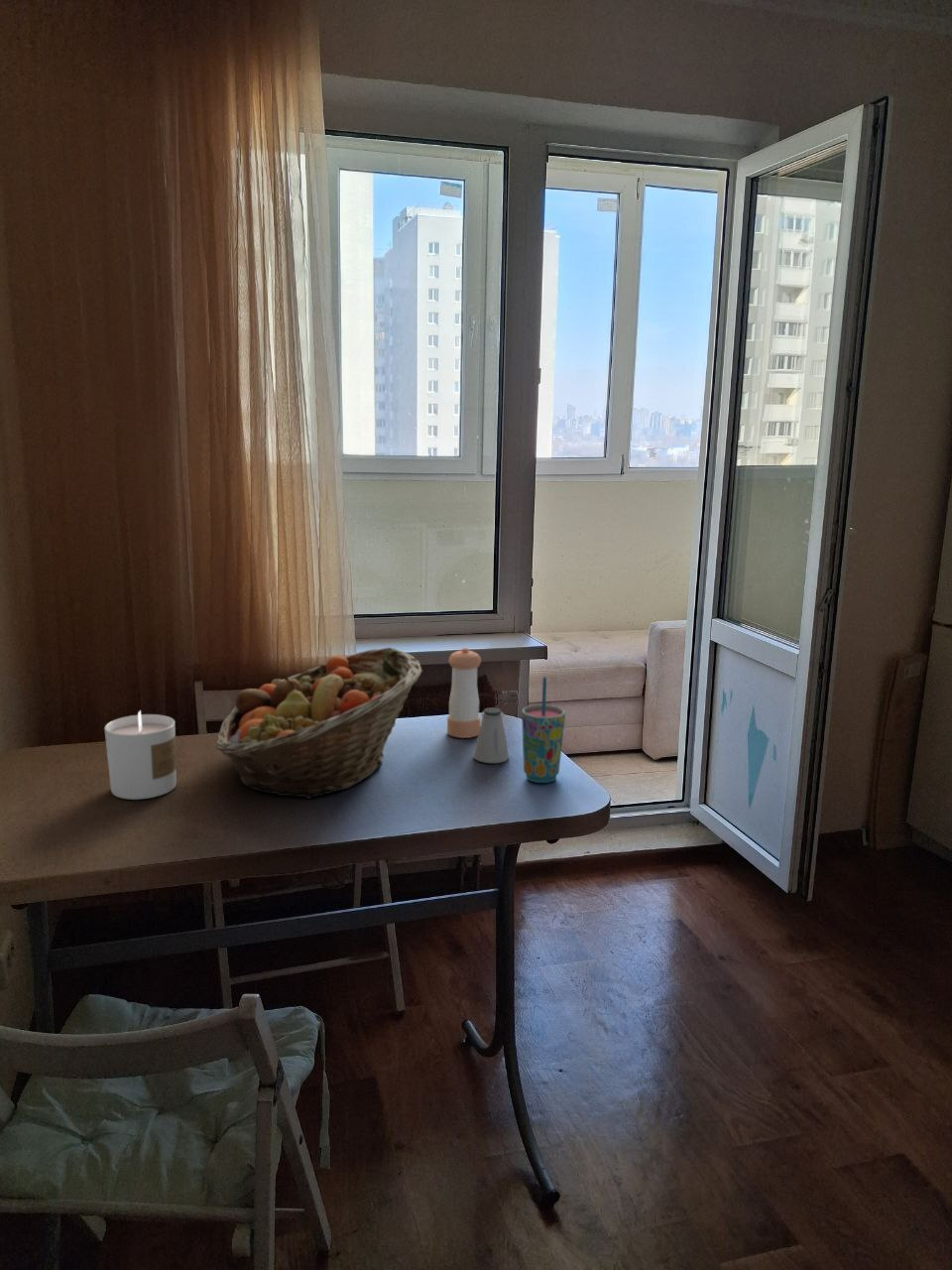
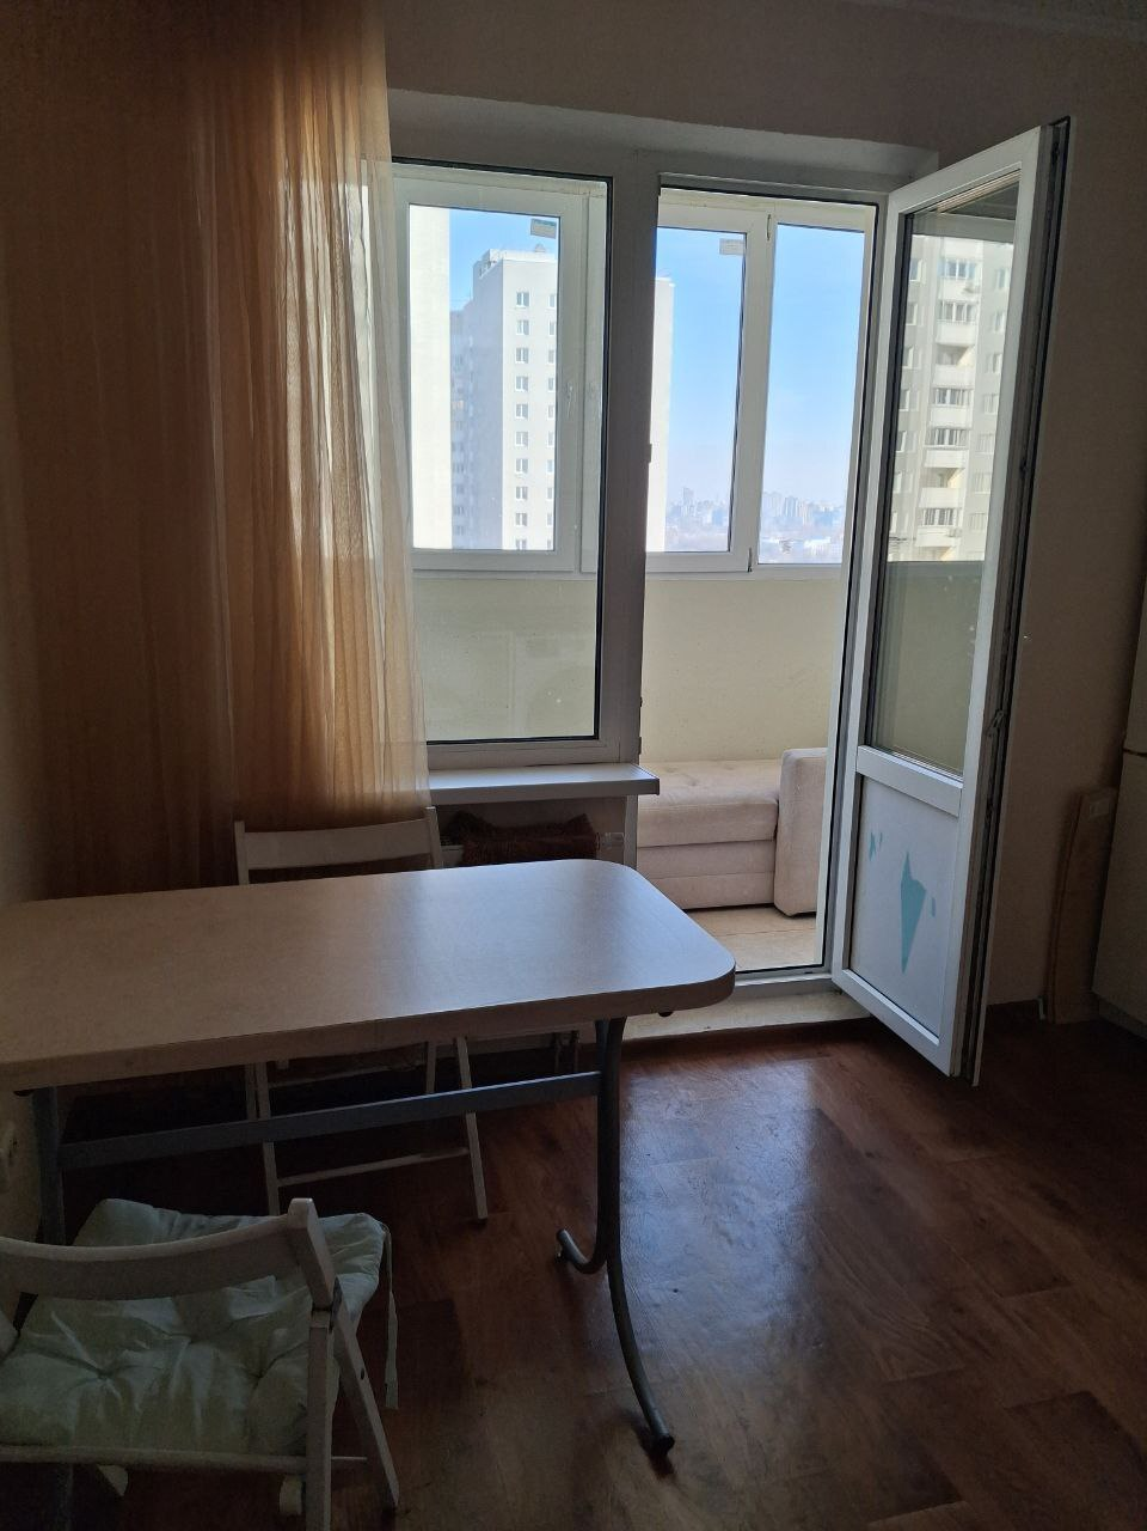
- saltshaker [473,706,510,764]
- pepper shaker [446,647,482,739]
- cup [521,676,566,784]
- candle [103,709,178,801]
- fruit basket [215,647,423,800]
